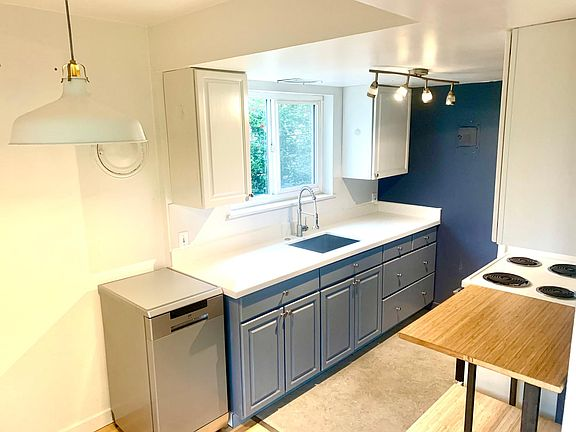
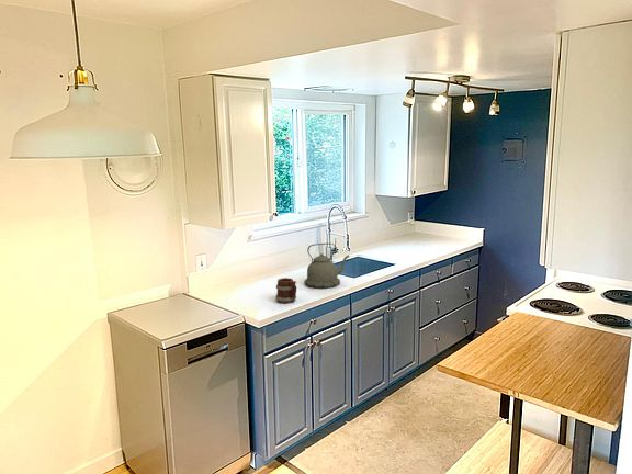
+ mug [274,276,297,304]
+ kettle [304,242,350,290]
